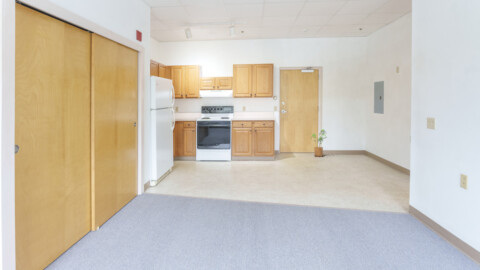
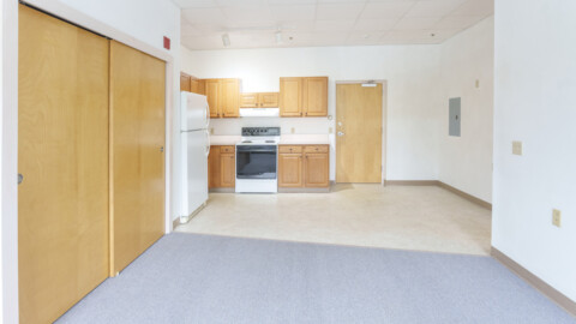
- house plant [310,128,328,158]
